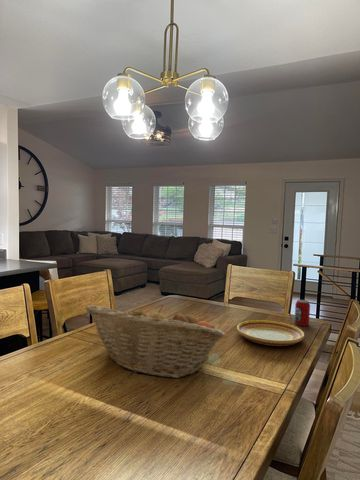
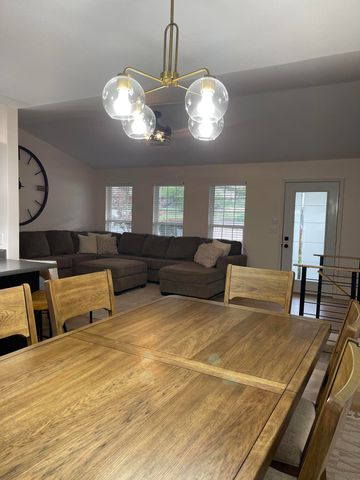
- beverage can [293,299,311,327]
- fruit basket [85,304,226,379]
- plate [236,319,305,347]
